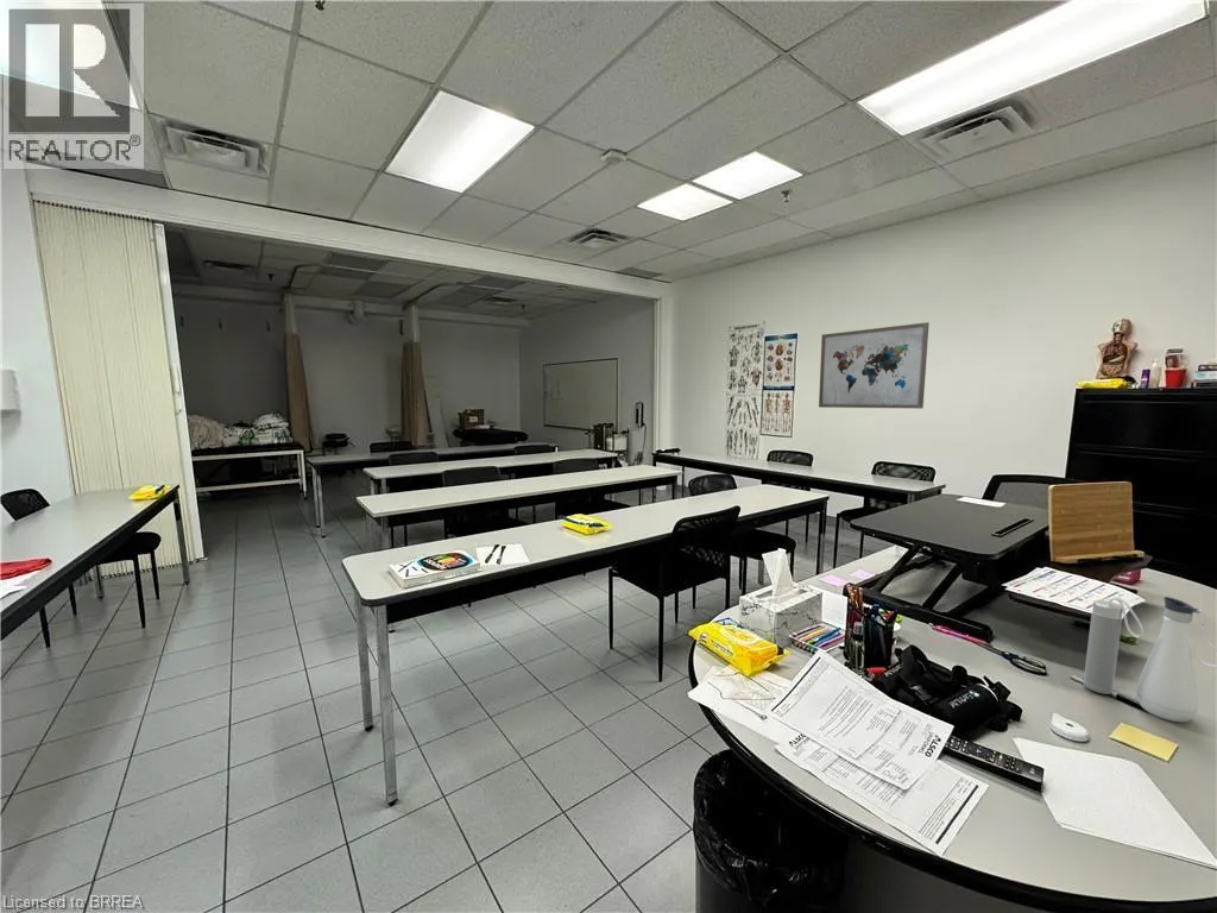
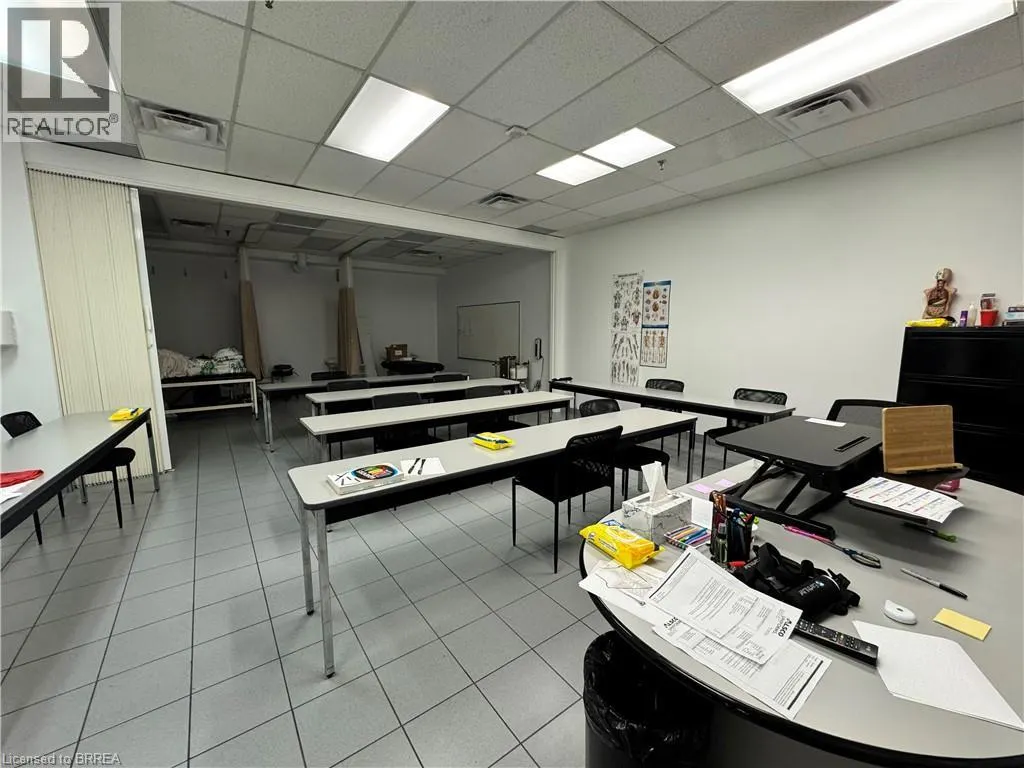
- water bottle [1083,596,1217,723]
- wall art [818,321,931,410]
